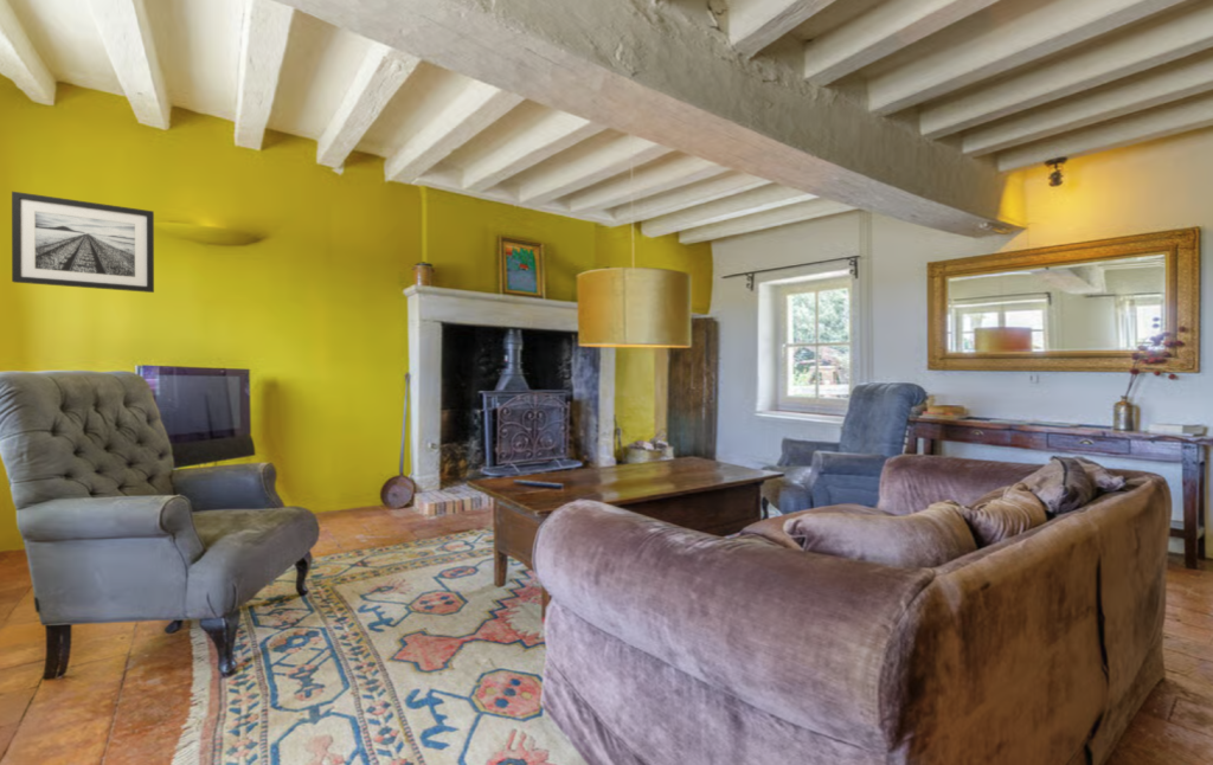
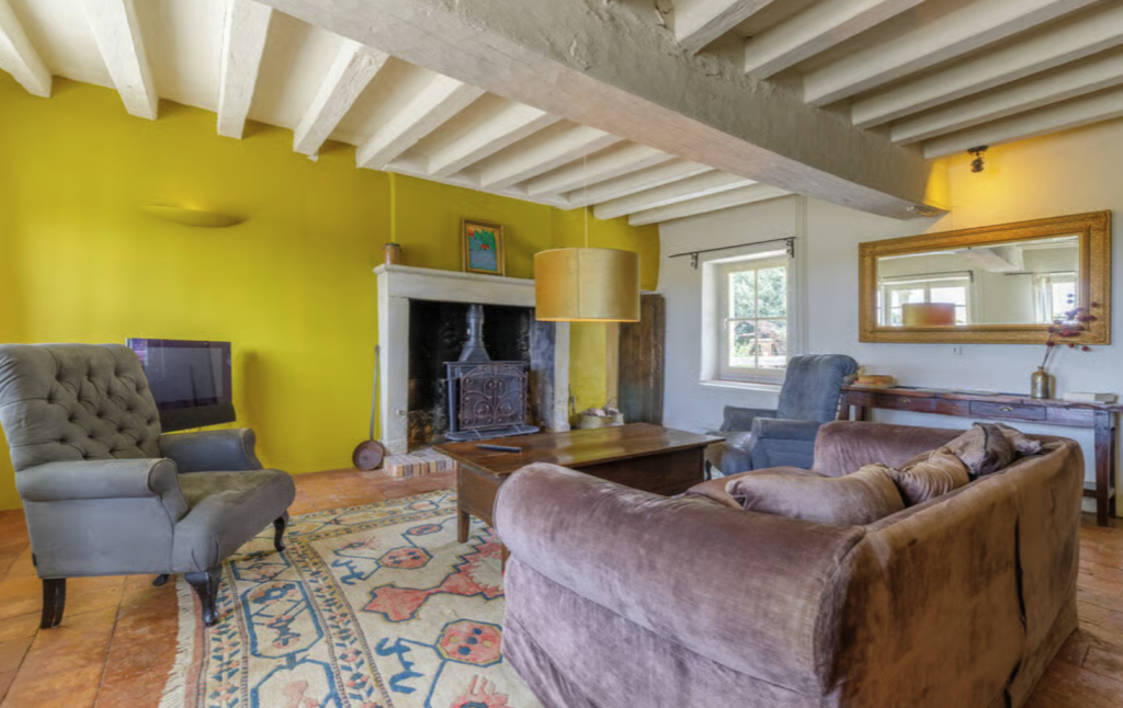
- wall art [11,191,155,294]
